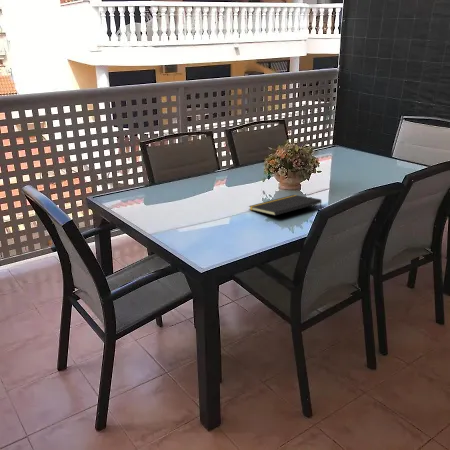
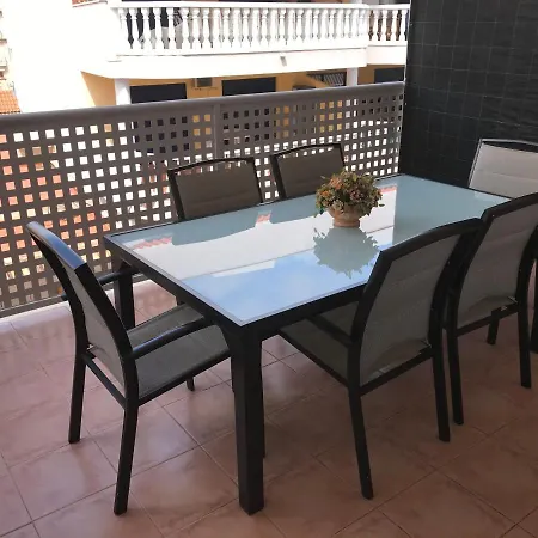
- notepad [248,194,322,217]
